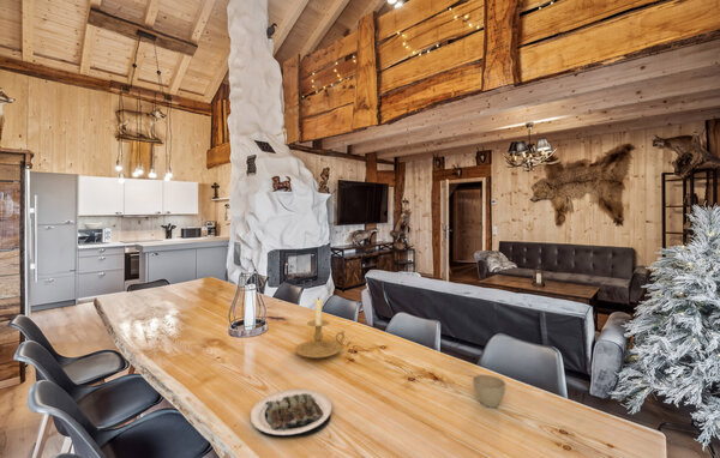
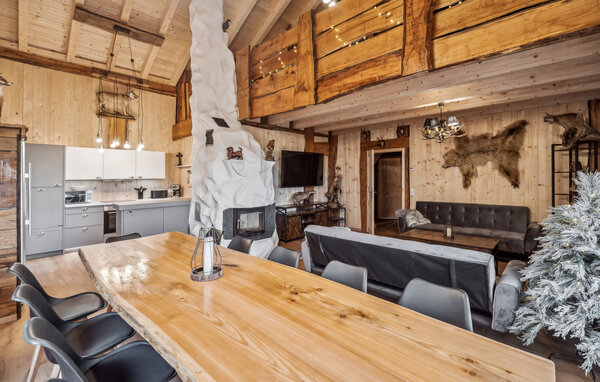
- flower pot [472,373,508,409]
- plate [250,387,332,439]
- candle holder [294,296,346,360]
